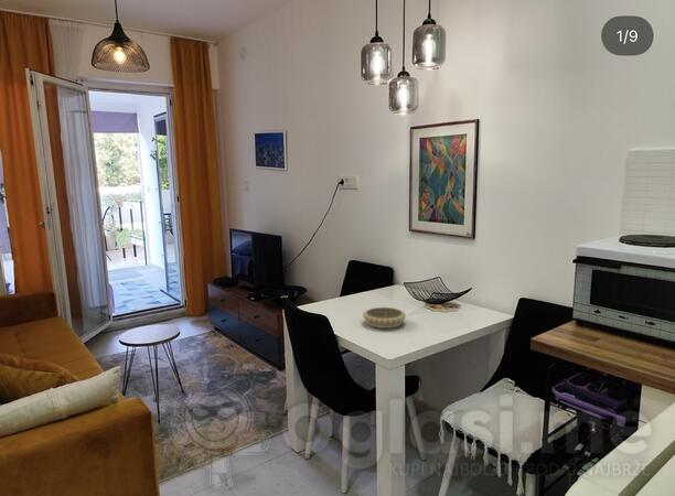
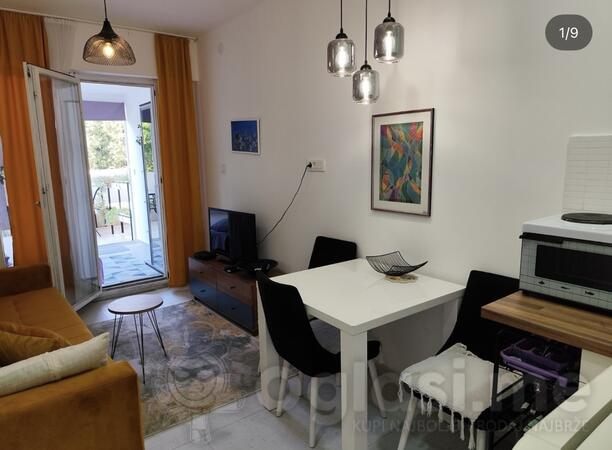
- decorative bowl [362,306,407,330]
